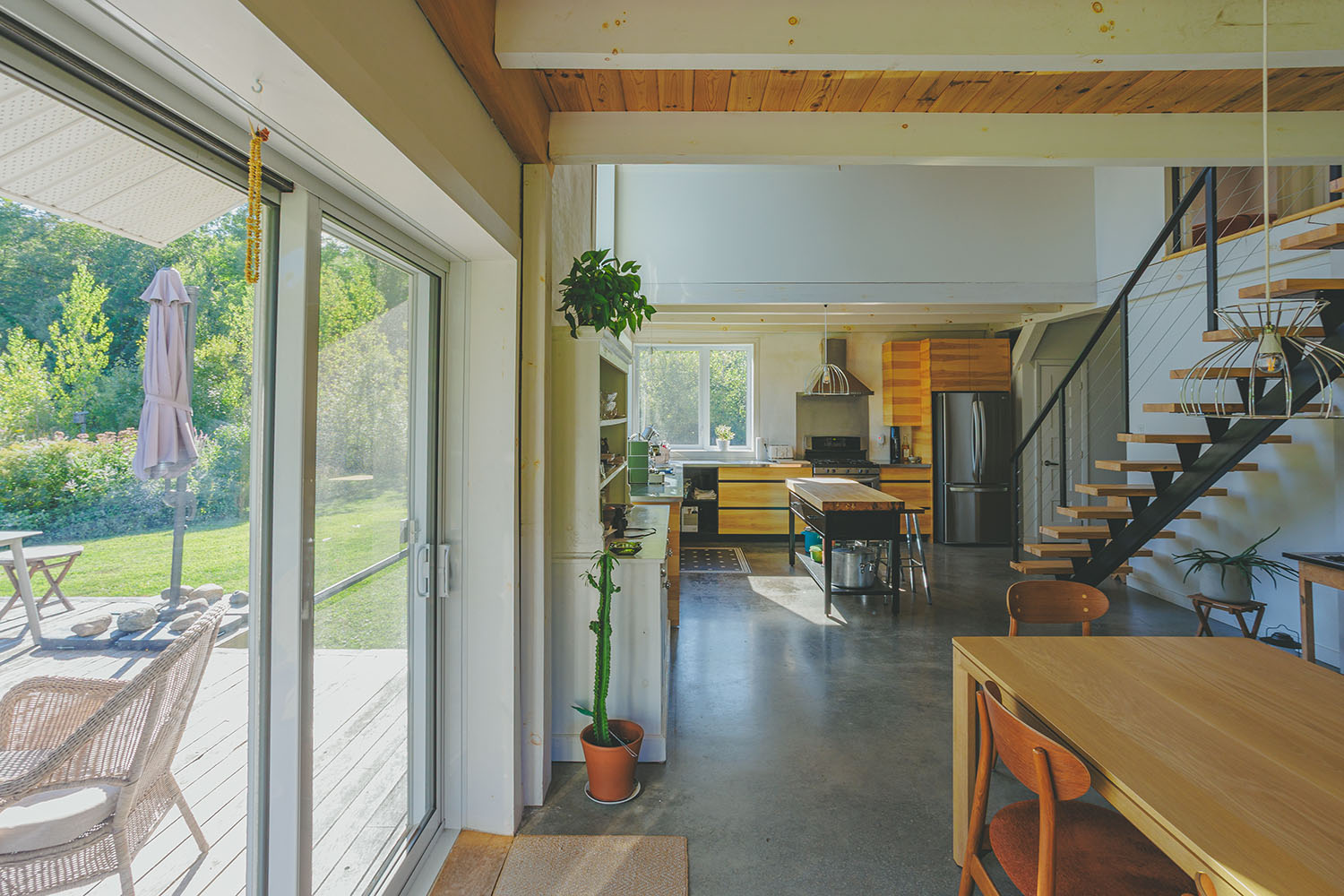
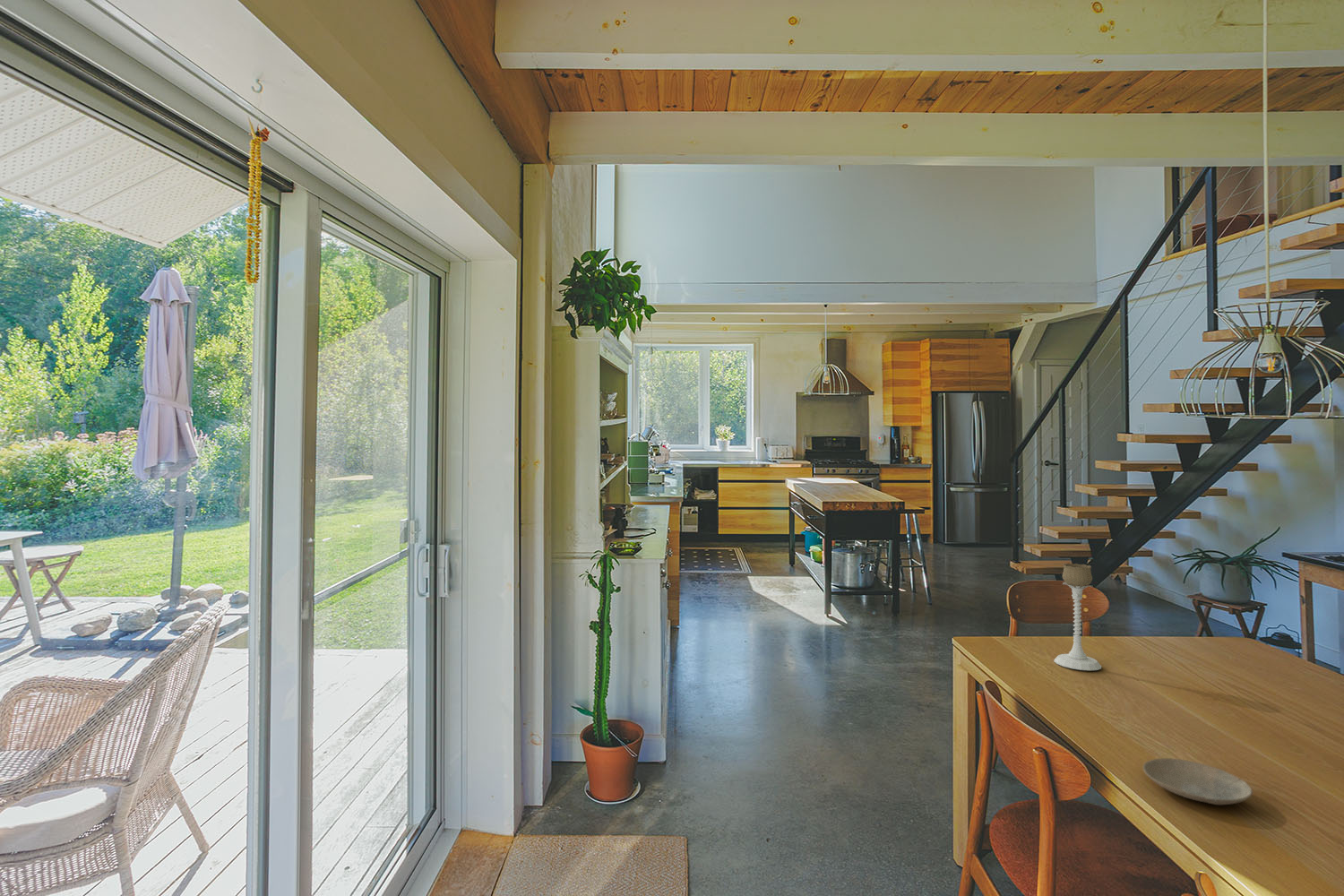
+ candle holder [1053,563,1102,671]
+ plate [1142,757,1254,806]
